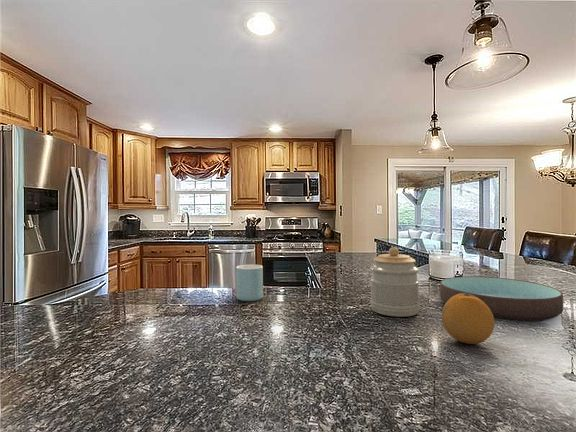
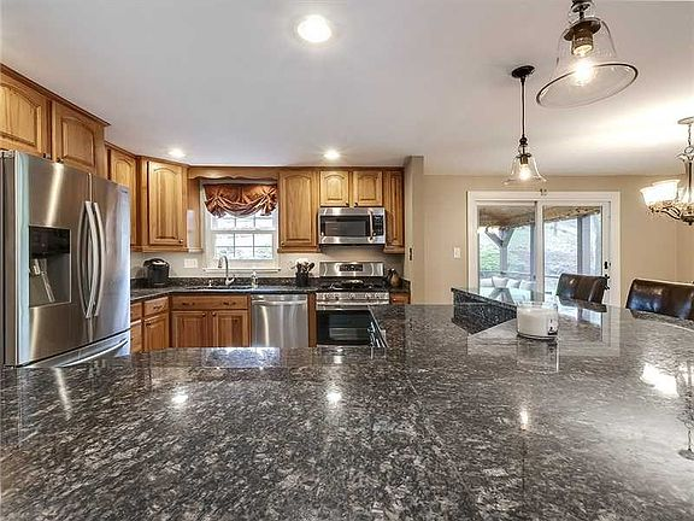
- jar [369,246,420,318]
- bowl [439,275,564,321]
- mug [235,264,264,302]
- fruit [441,293,495,345]
